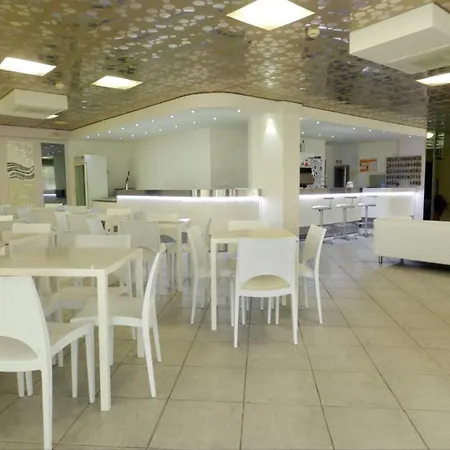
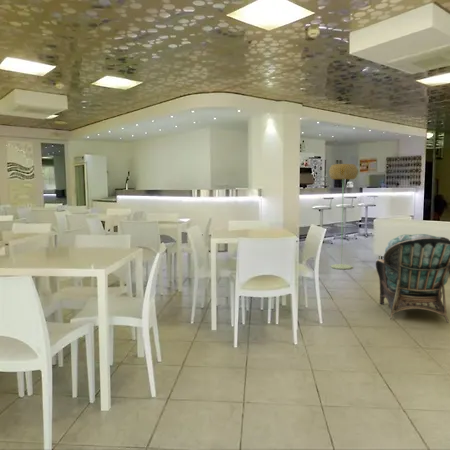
+ armchair [375,233,450,324]
+ floor lamp [328,163,359,270]
